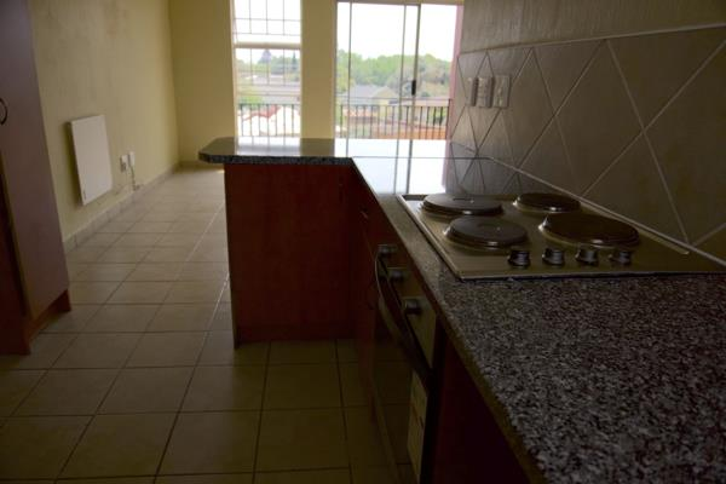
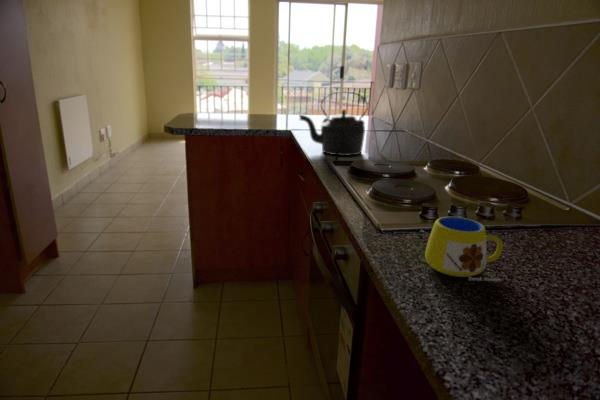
+ mug [424,216,504,282]
+ kettle [298,90,369,157]
